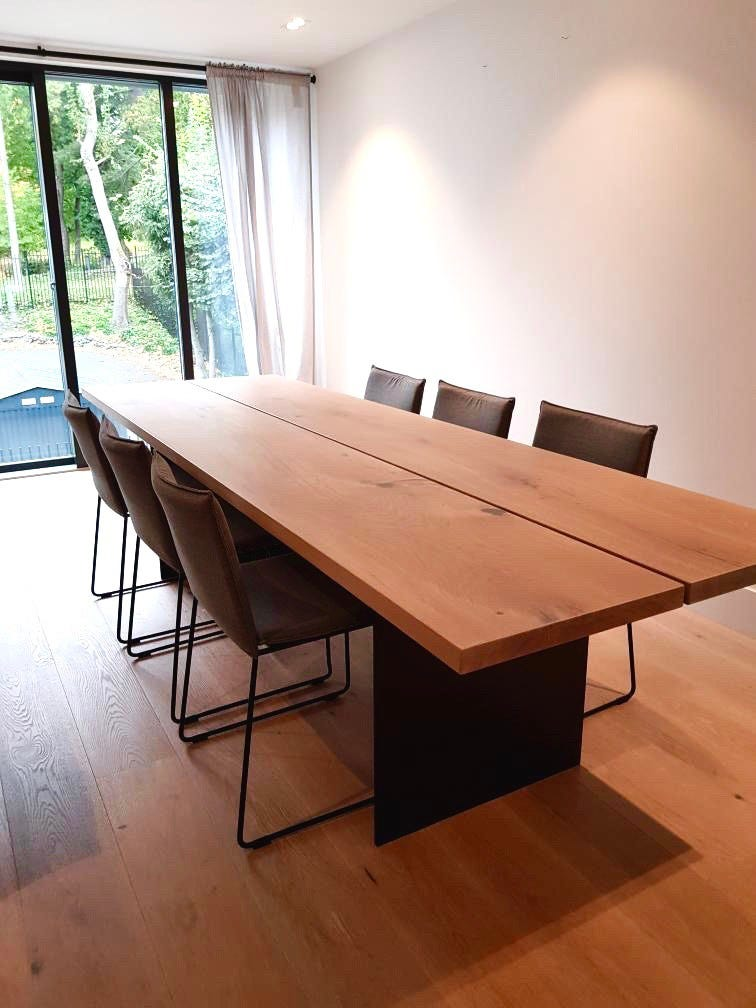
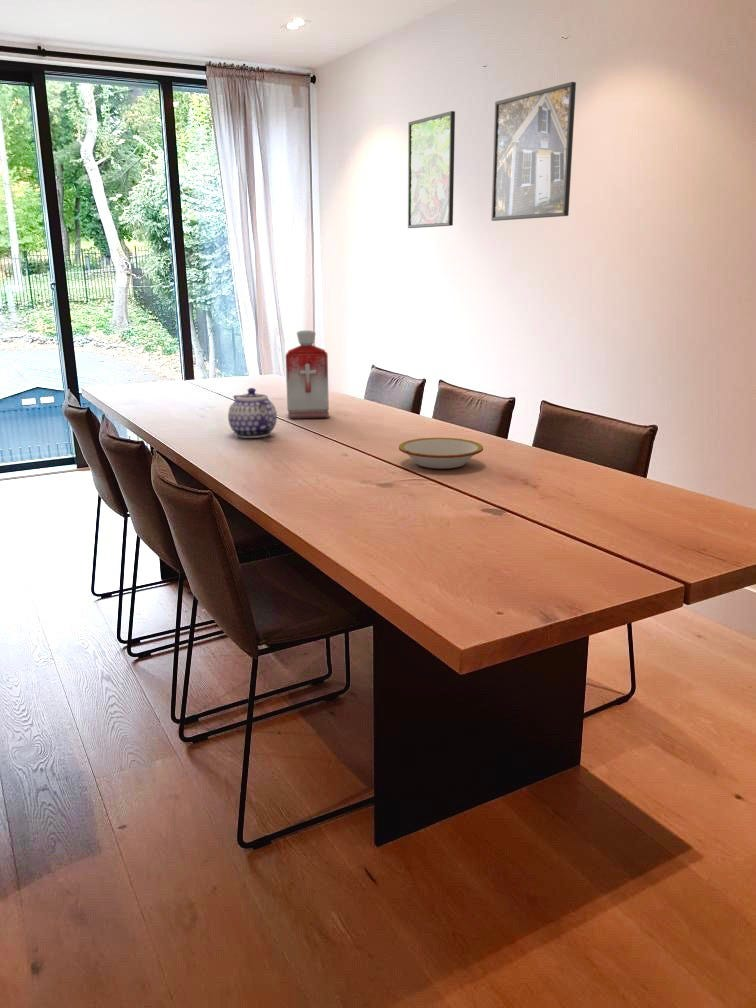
+ bottle [285,330,330,420]
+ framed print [407,110,456,229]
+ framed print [490,81,577,222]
+ bowl [398,437,484,470]
+ teapot [227,387,278,439]
